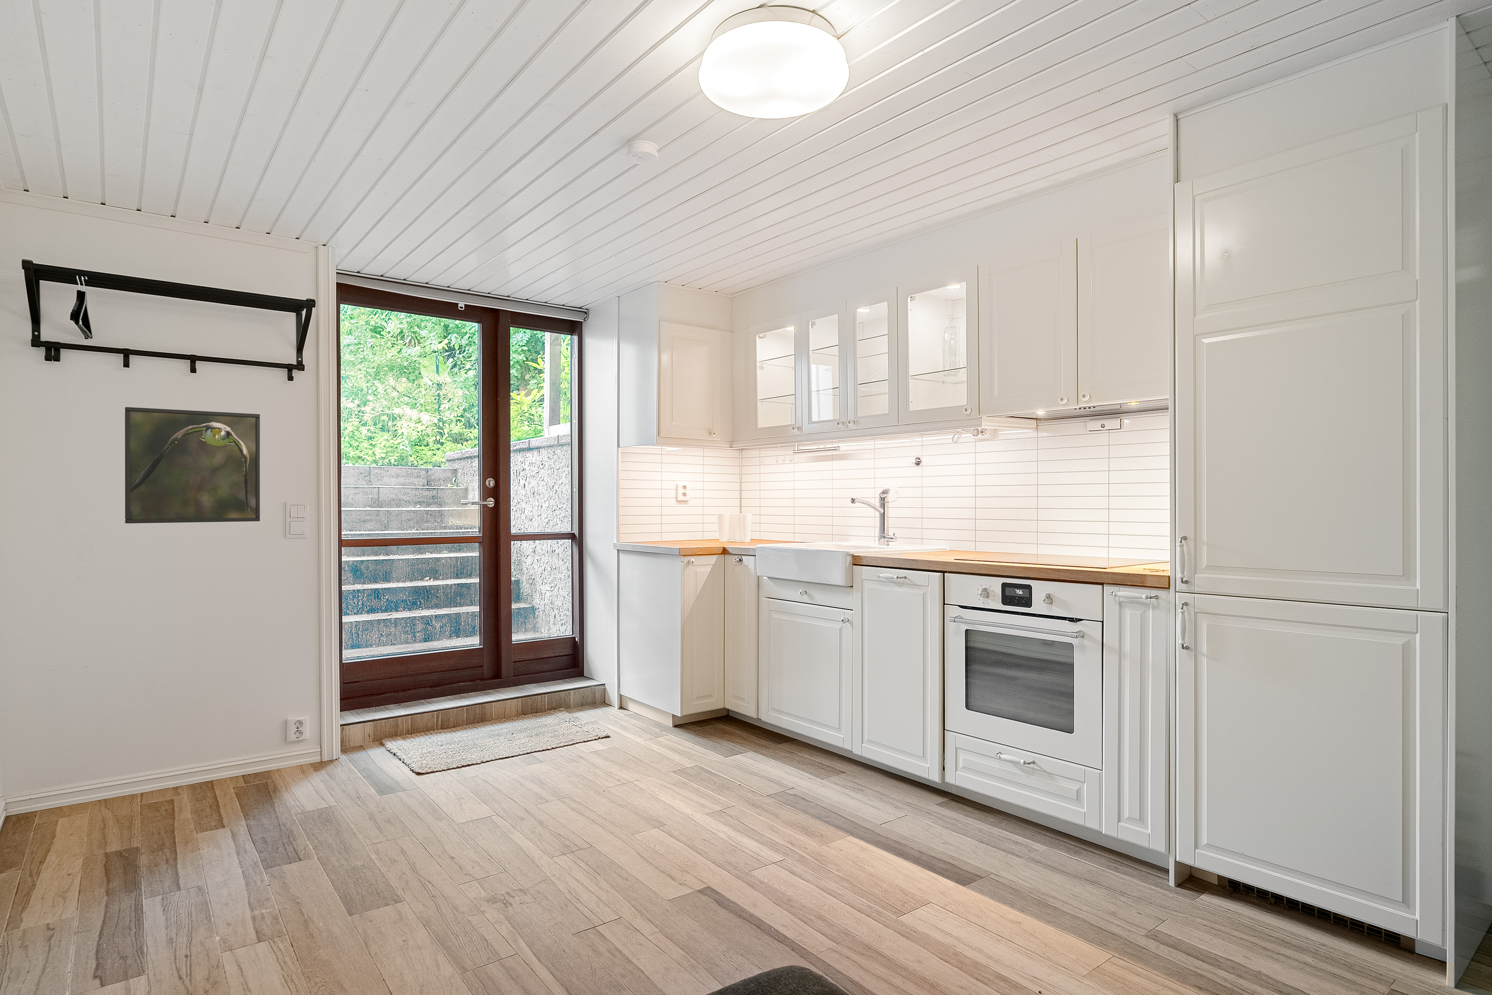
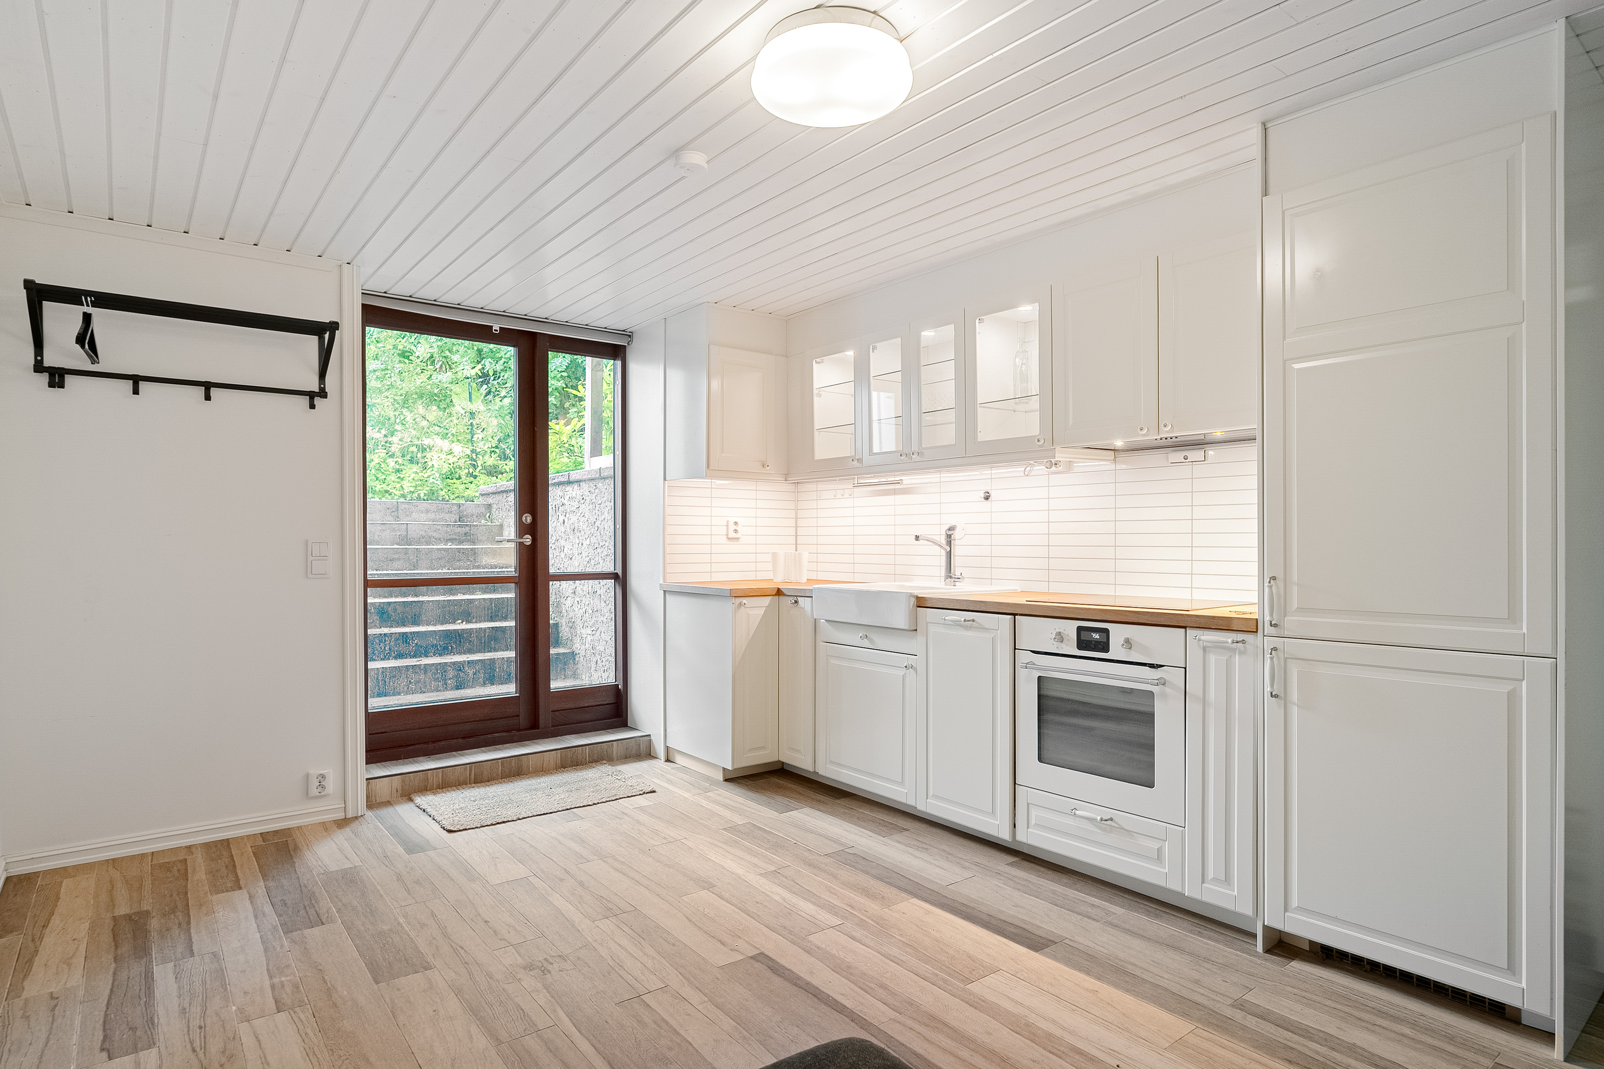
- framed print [124,406,261,524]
